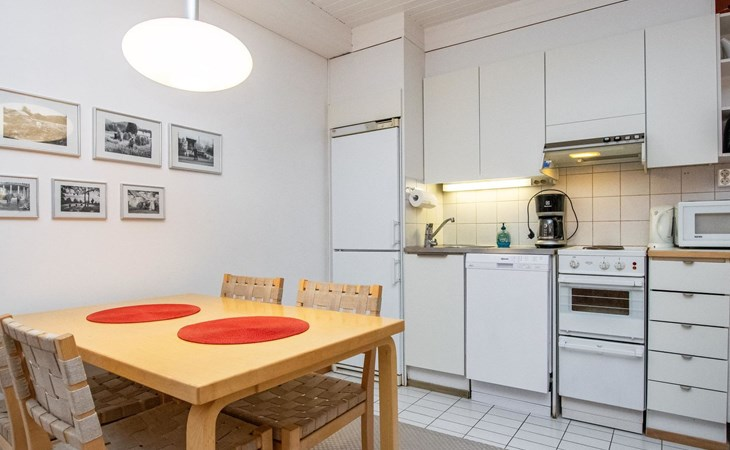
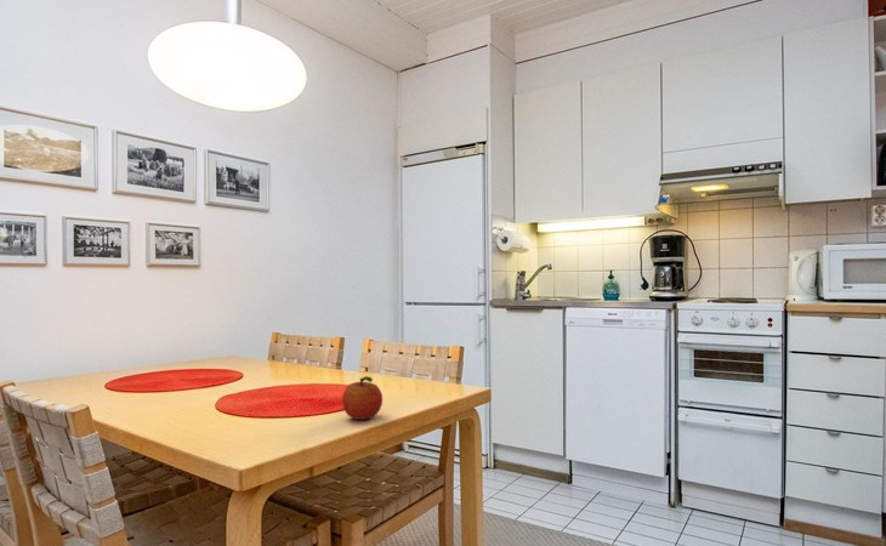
+ fruit [341,375,384,421]
